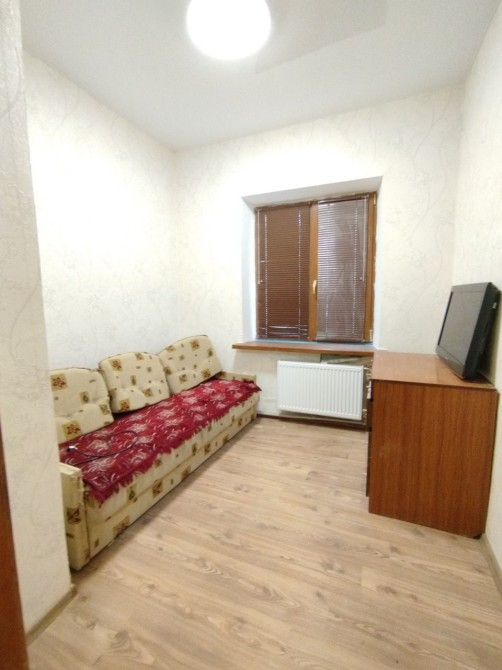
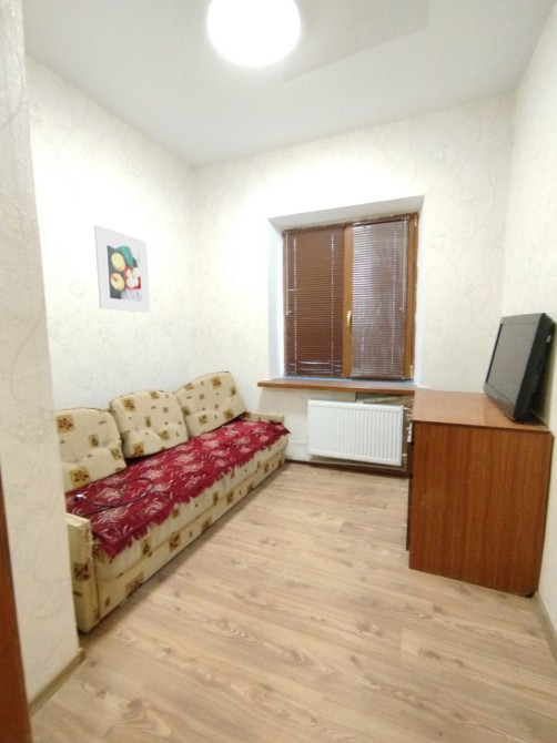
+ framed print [93,224,151,313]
